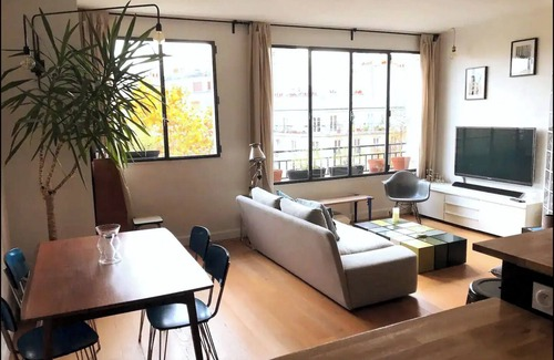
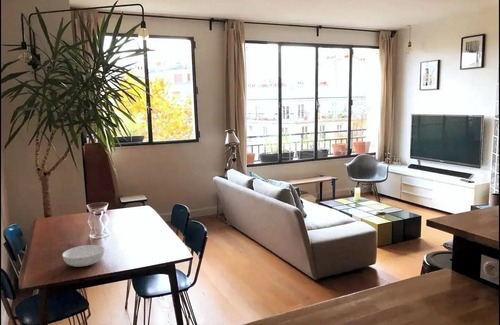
+ serving bowl [61,244,105,267]
